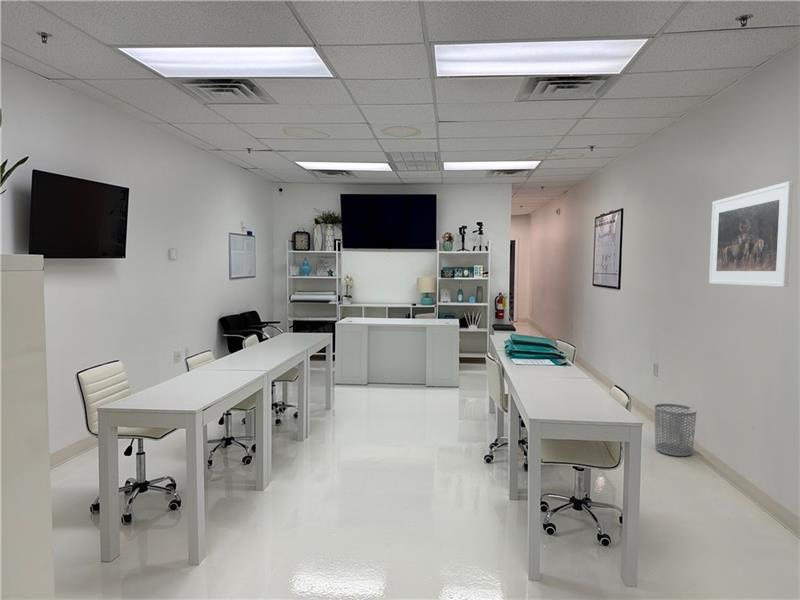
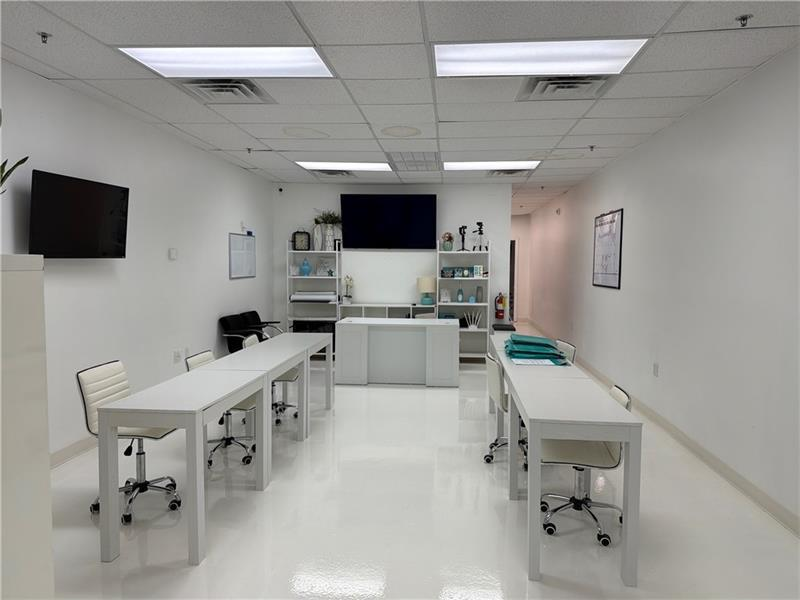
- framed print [708,180,794,288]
- waste bin [654,403,697,457]
